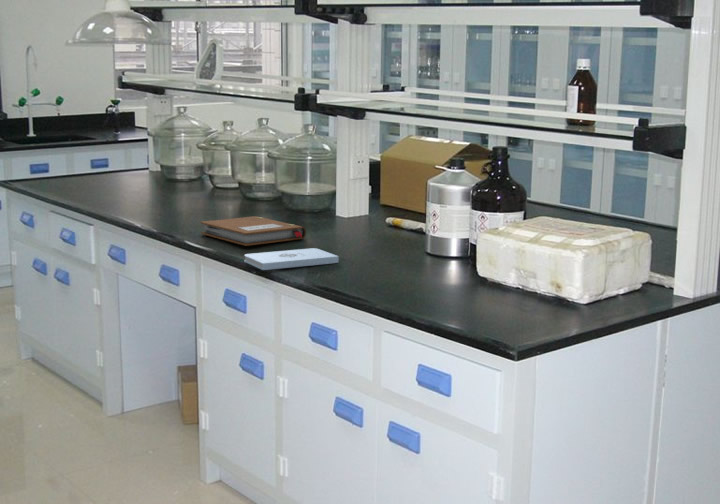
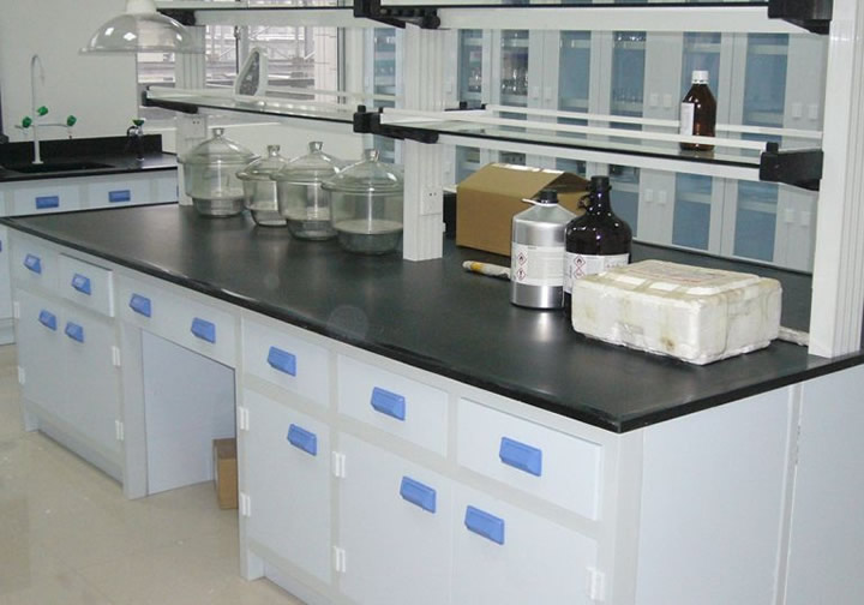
- notebook [200,215,307,247]
- notepad [243,247,340,271]
